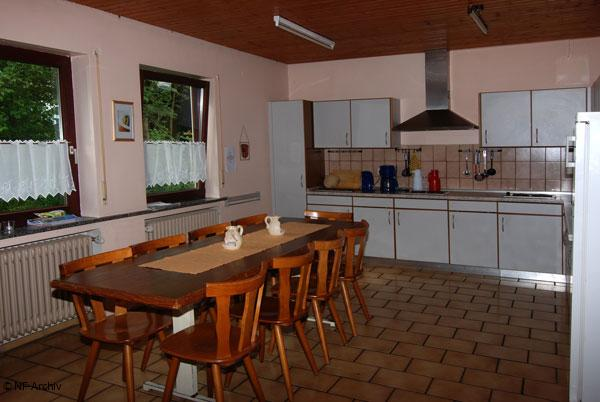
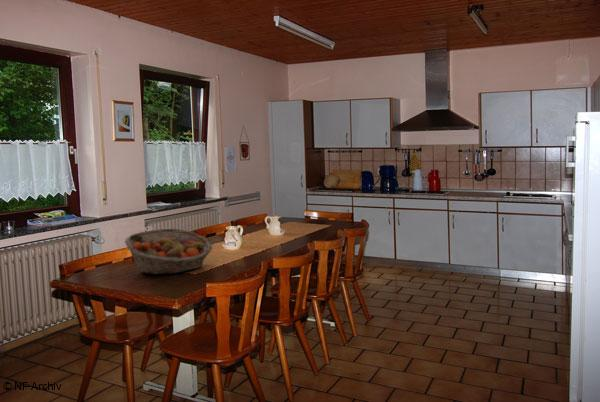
+ fruit basket [124,228,213,276]
